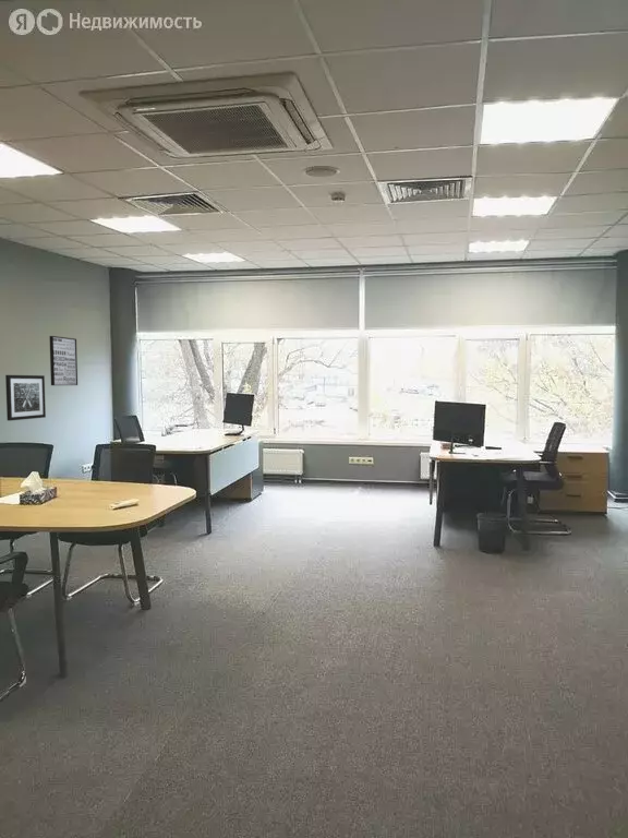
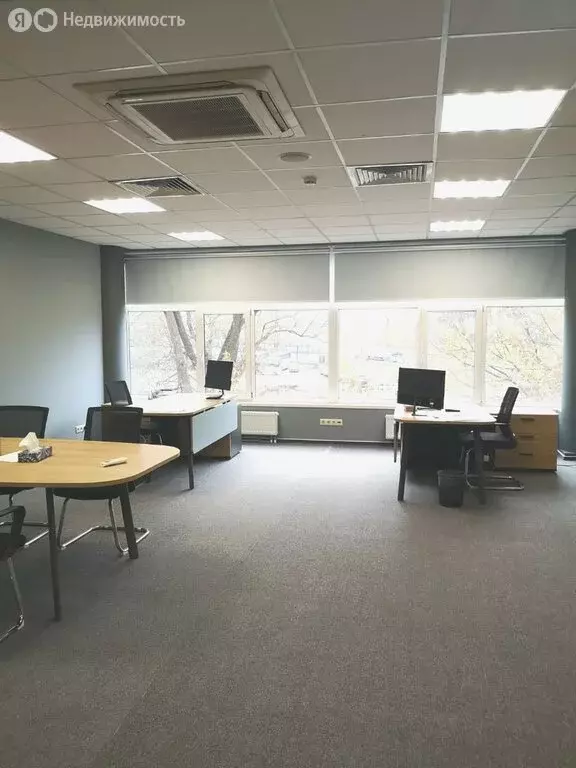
- wall art [4,374,47,422]
- wall art [48,335,78,386]
